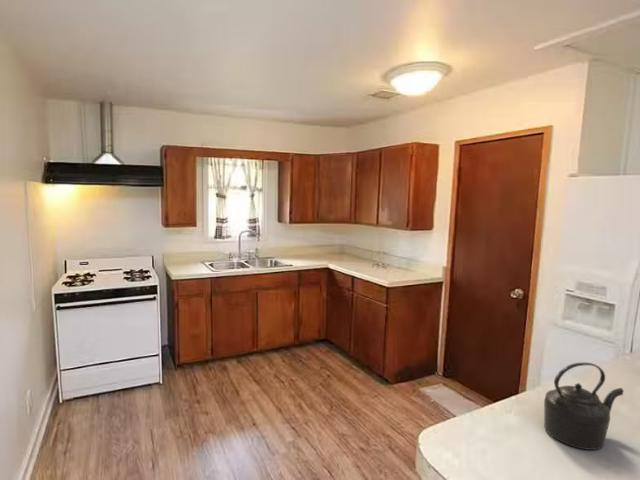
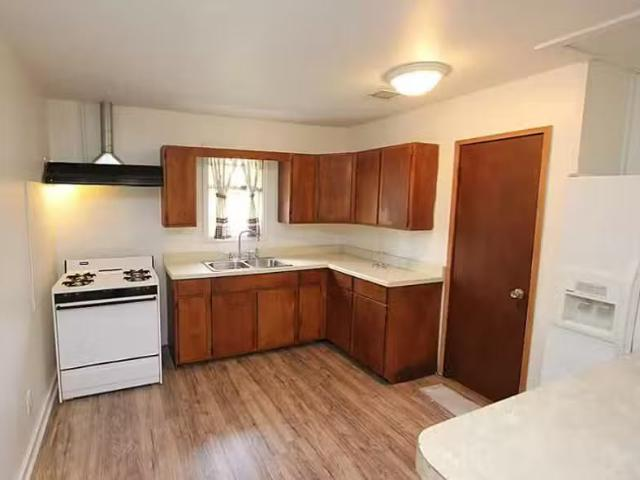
- kettle [543,362,625,451]
